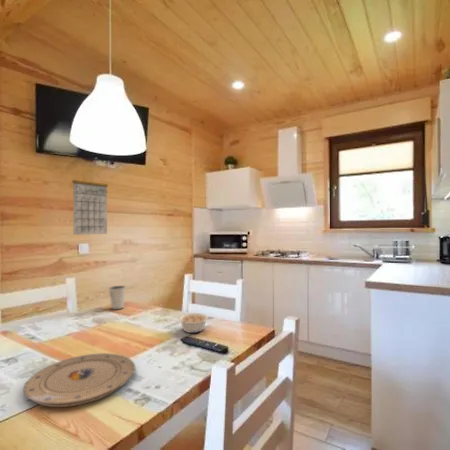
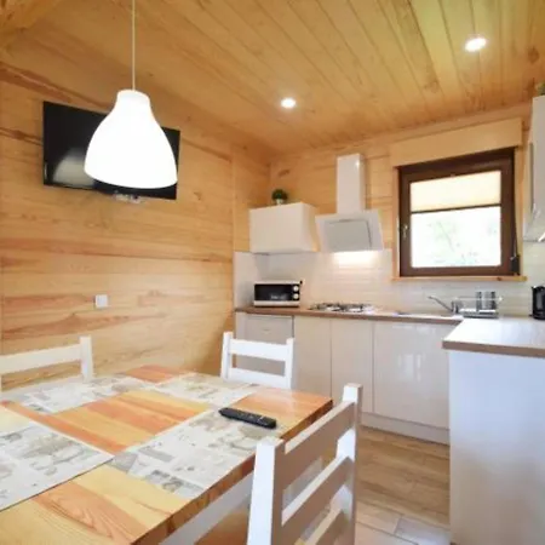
- calendar [71,169,109,236]
- plate [22,352,136,408]
- legume [178,312,209,334]
- dixie cup [108,285,127,310]
